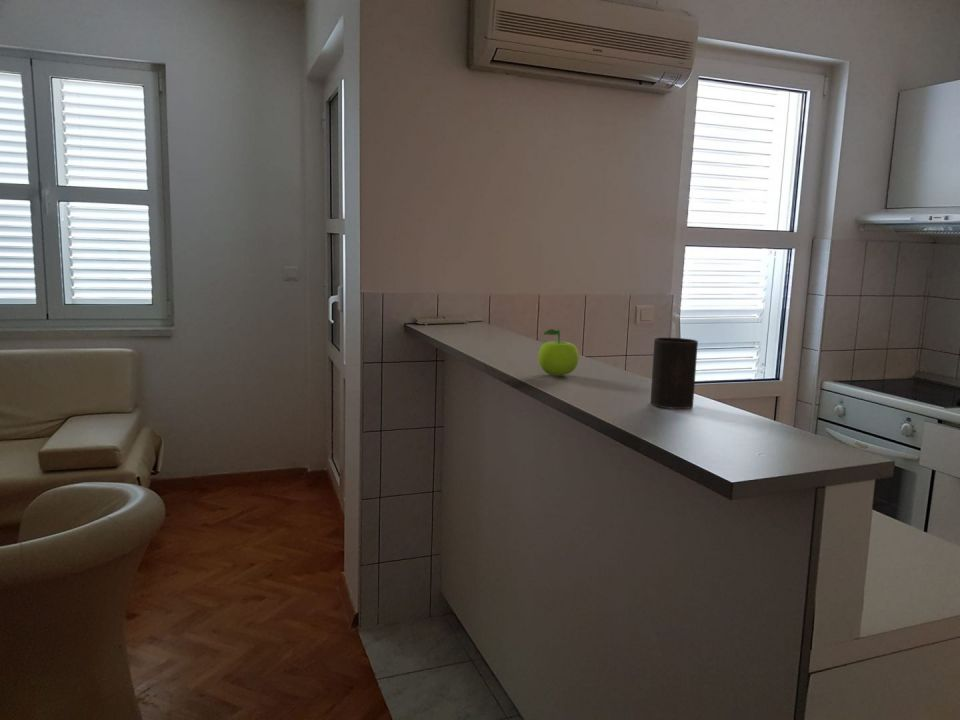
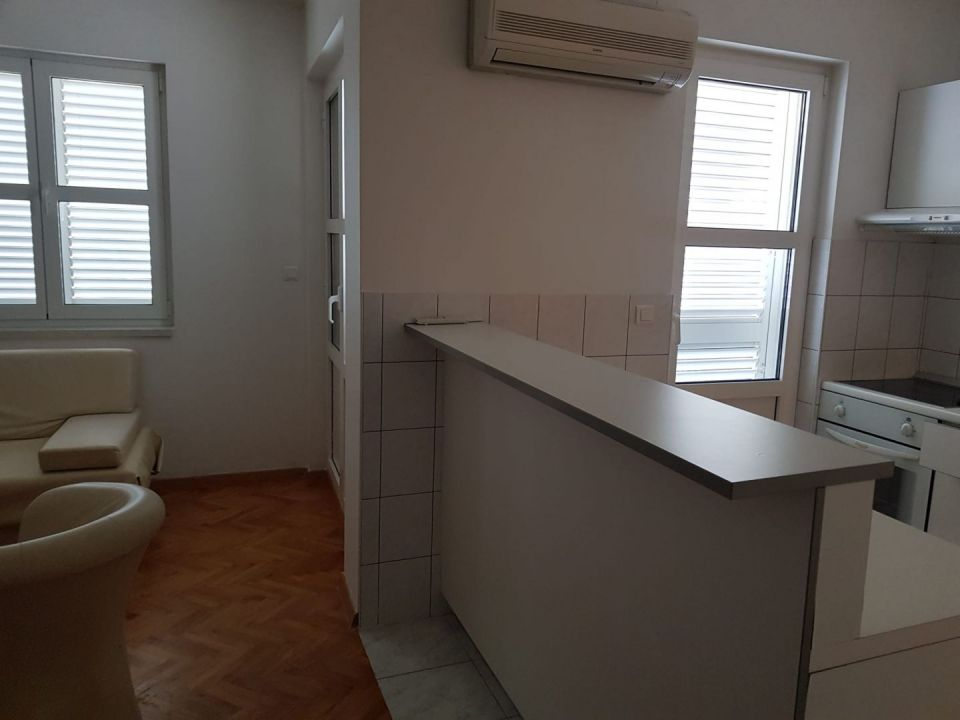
- cup [649,337,699,410]
- fruit [537,328,580,377]
